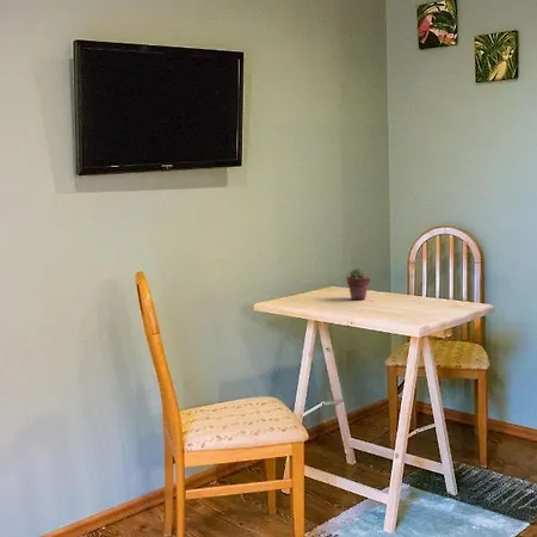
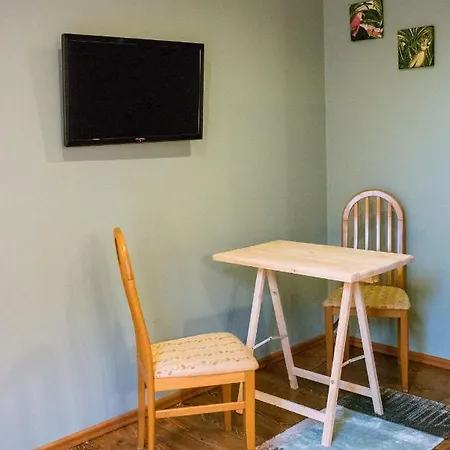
- potted succulent [346,267,371,301]
